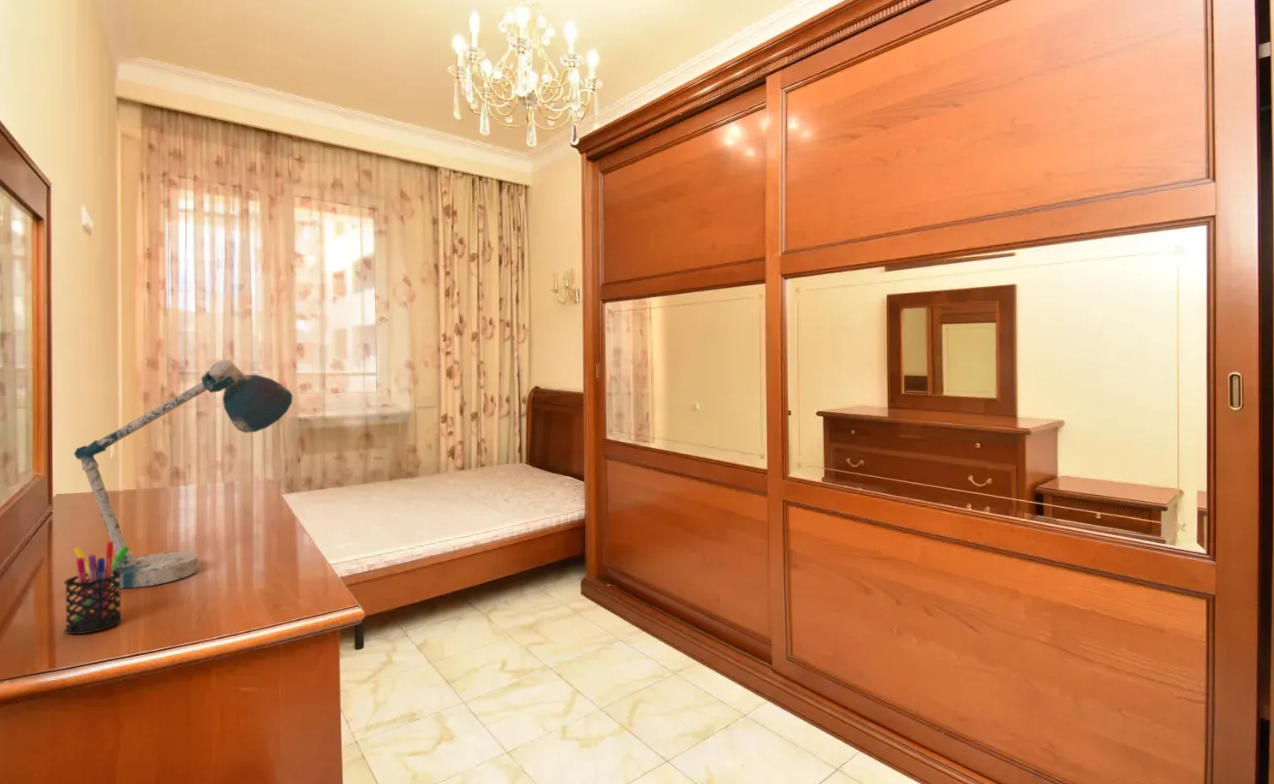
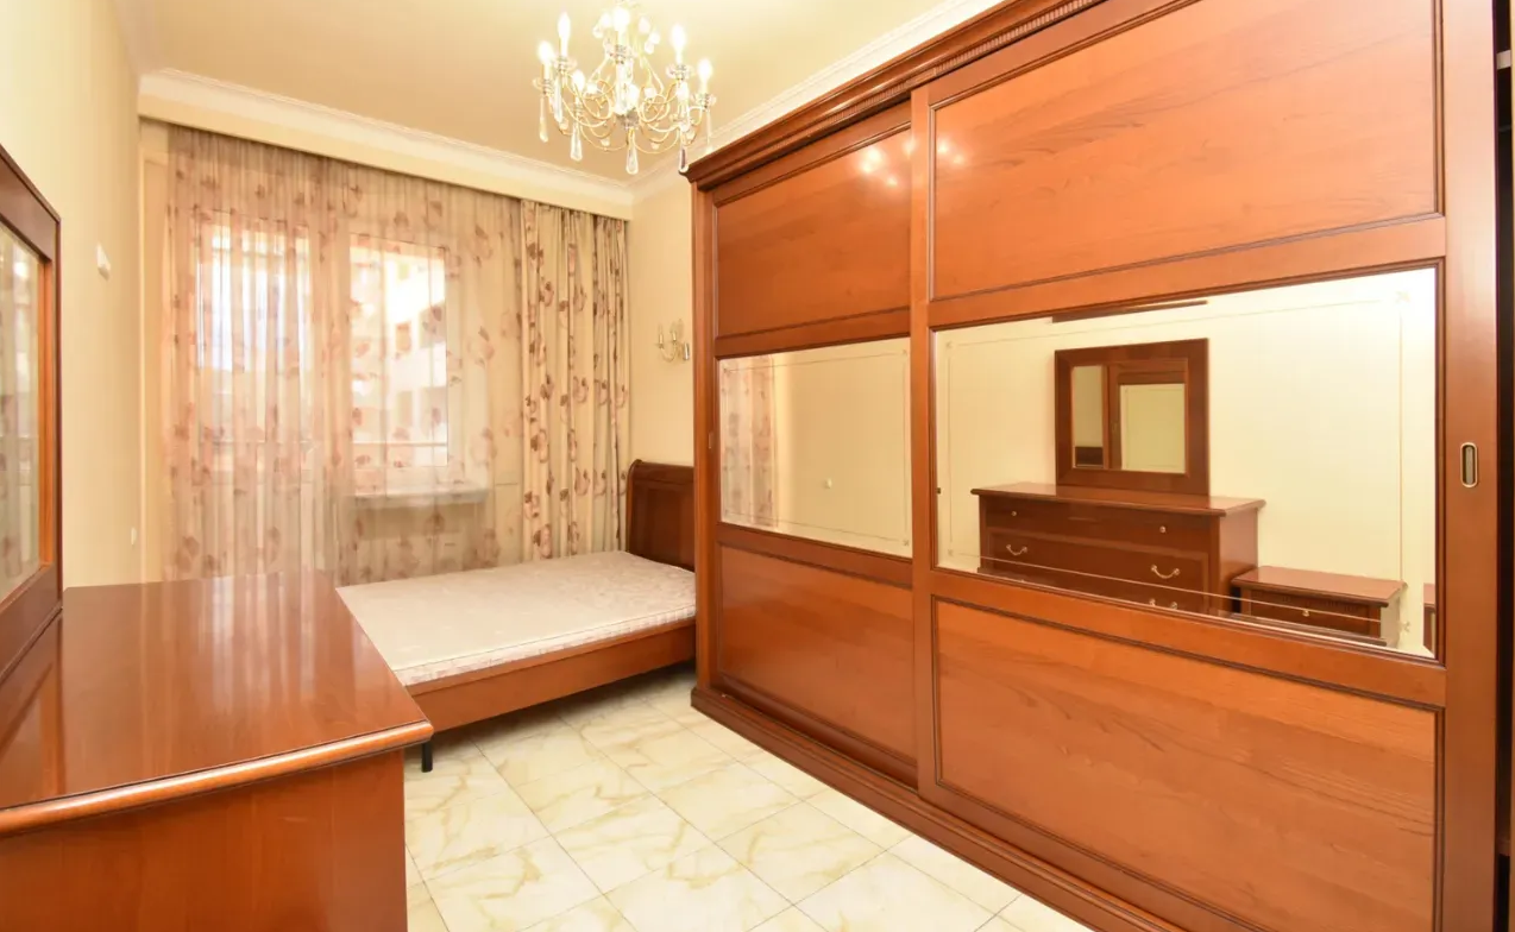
- pen holder [63,540,130,635]
- desk lamp [73,359,294,589]
